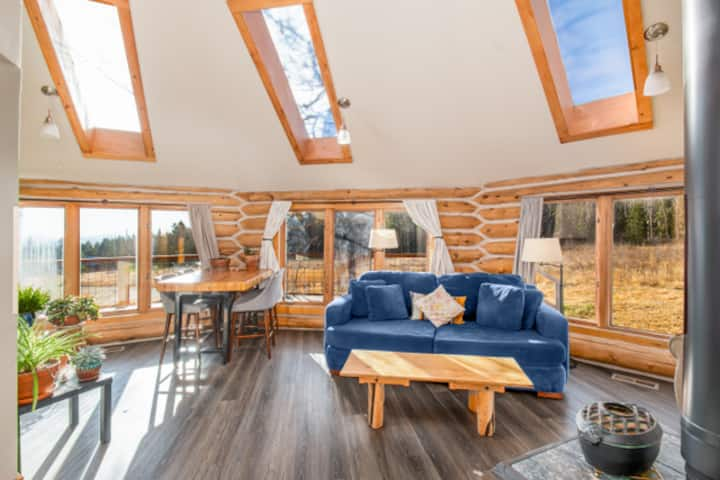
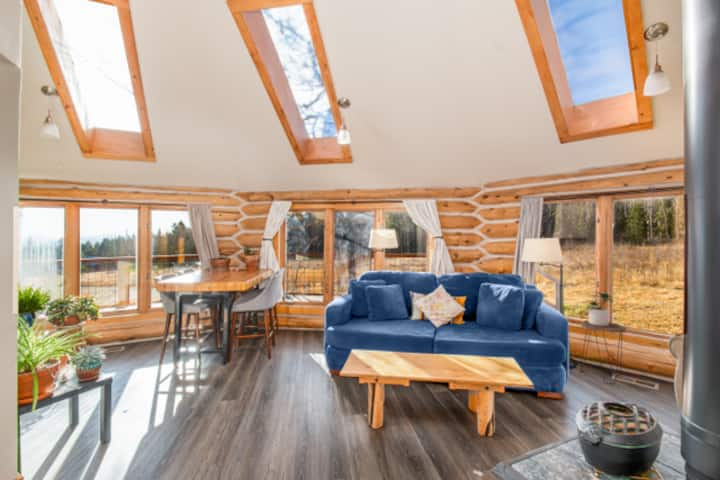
+ potted plant [582,291,619,326]
+ side table [579,319,627,385]
